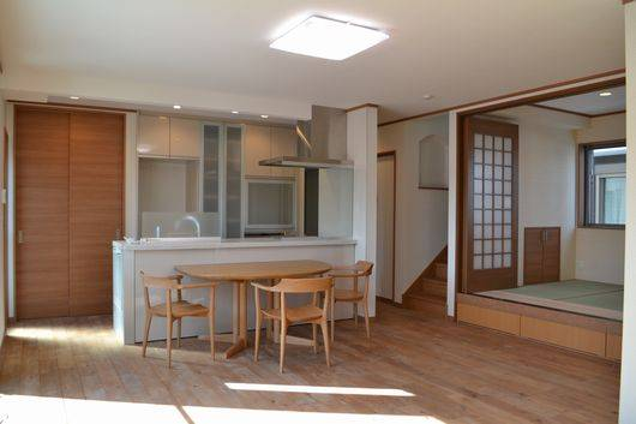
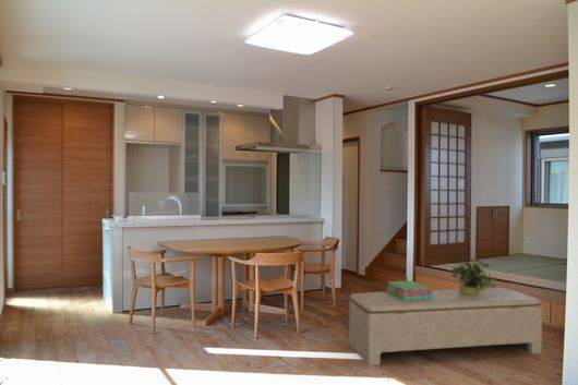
+ stack of books [385,280,433,301]
+ bench [348,287,543,366]
+ potted plant [449,255,498,296]
